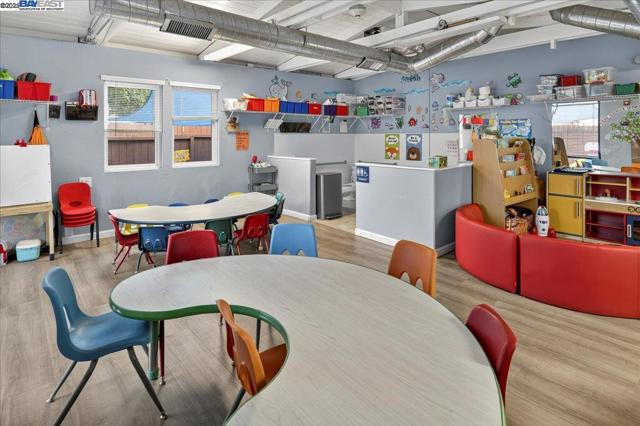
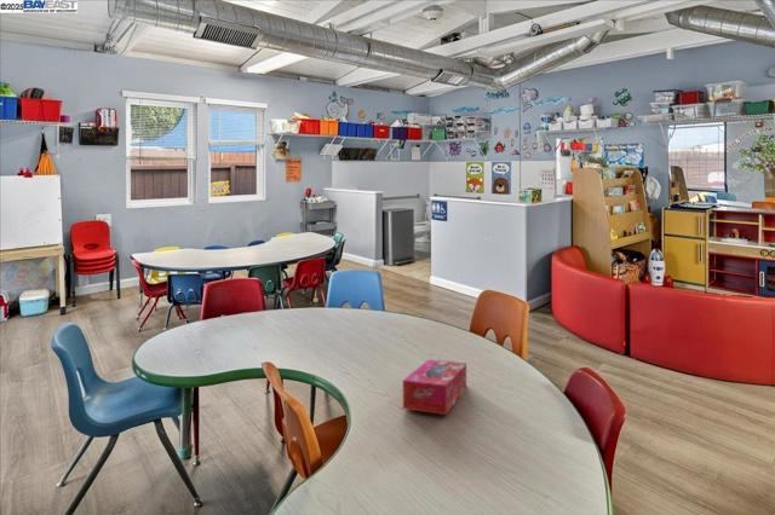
+ tissue box [402,358,467,416]
